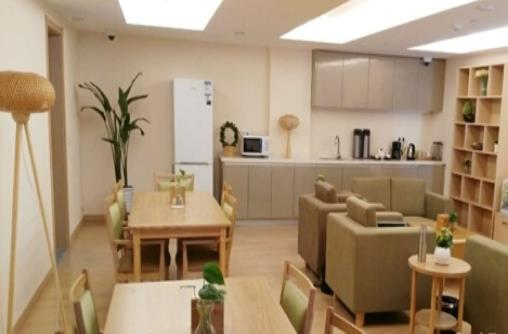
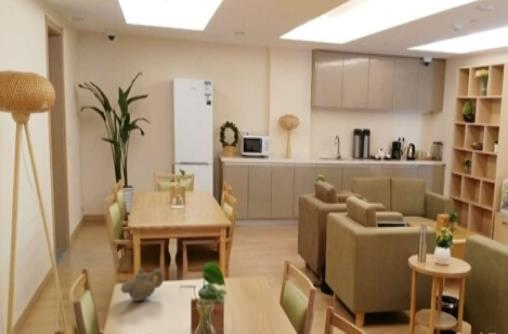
+ teapot [120,267,164,303]
